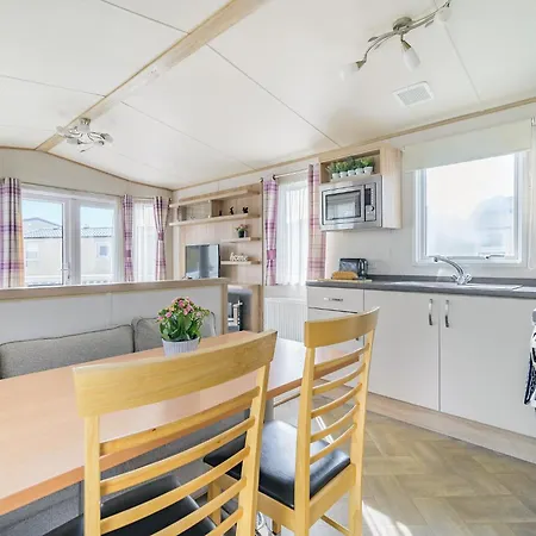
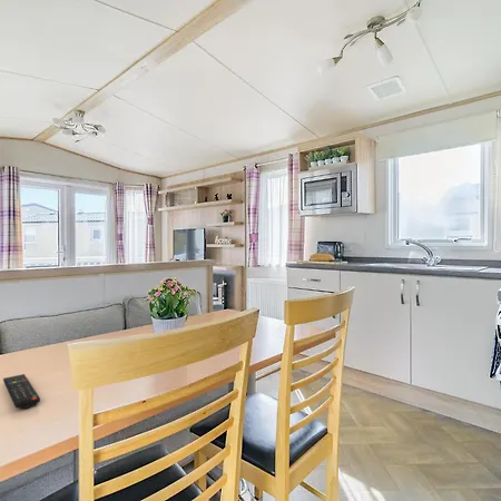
+ remote control [2,373,41,410]
